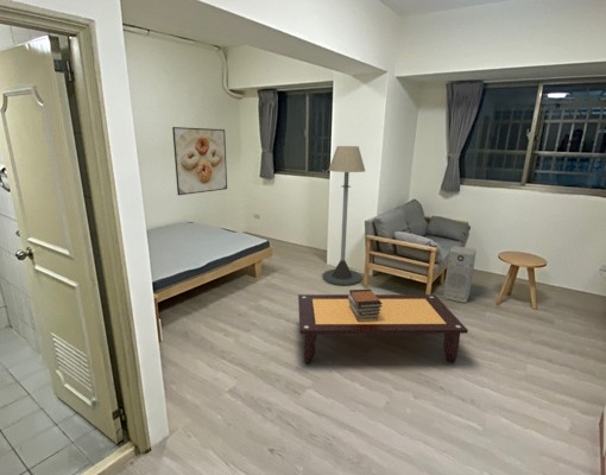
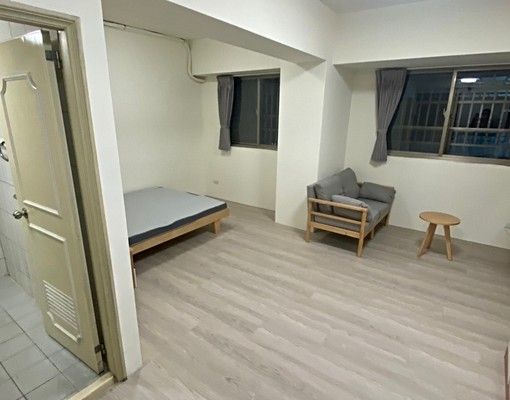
- coffee table [297,293,469,365]
- floor lamp [322,145,366,286]
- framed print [171,126,228,196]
- air purifier [442,245,478,304]
- book stack [348,287,383,322]
